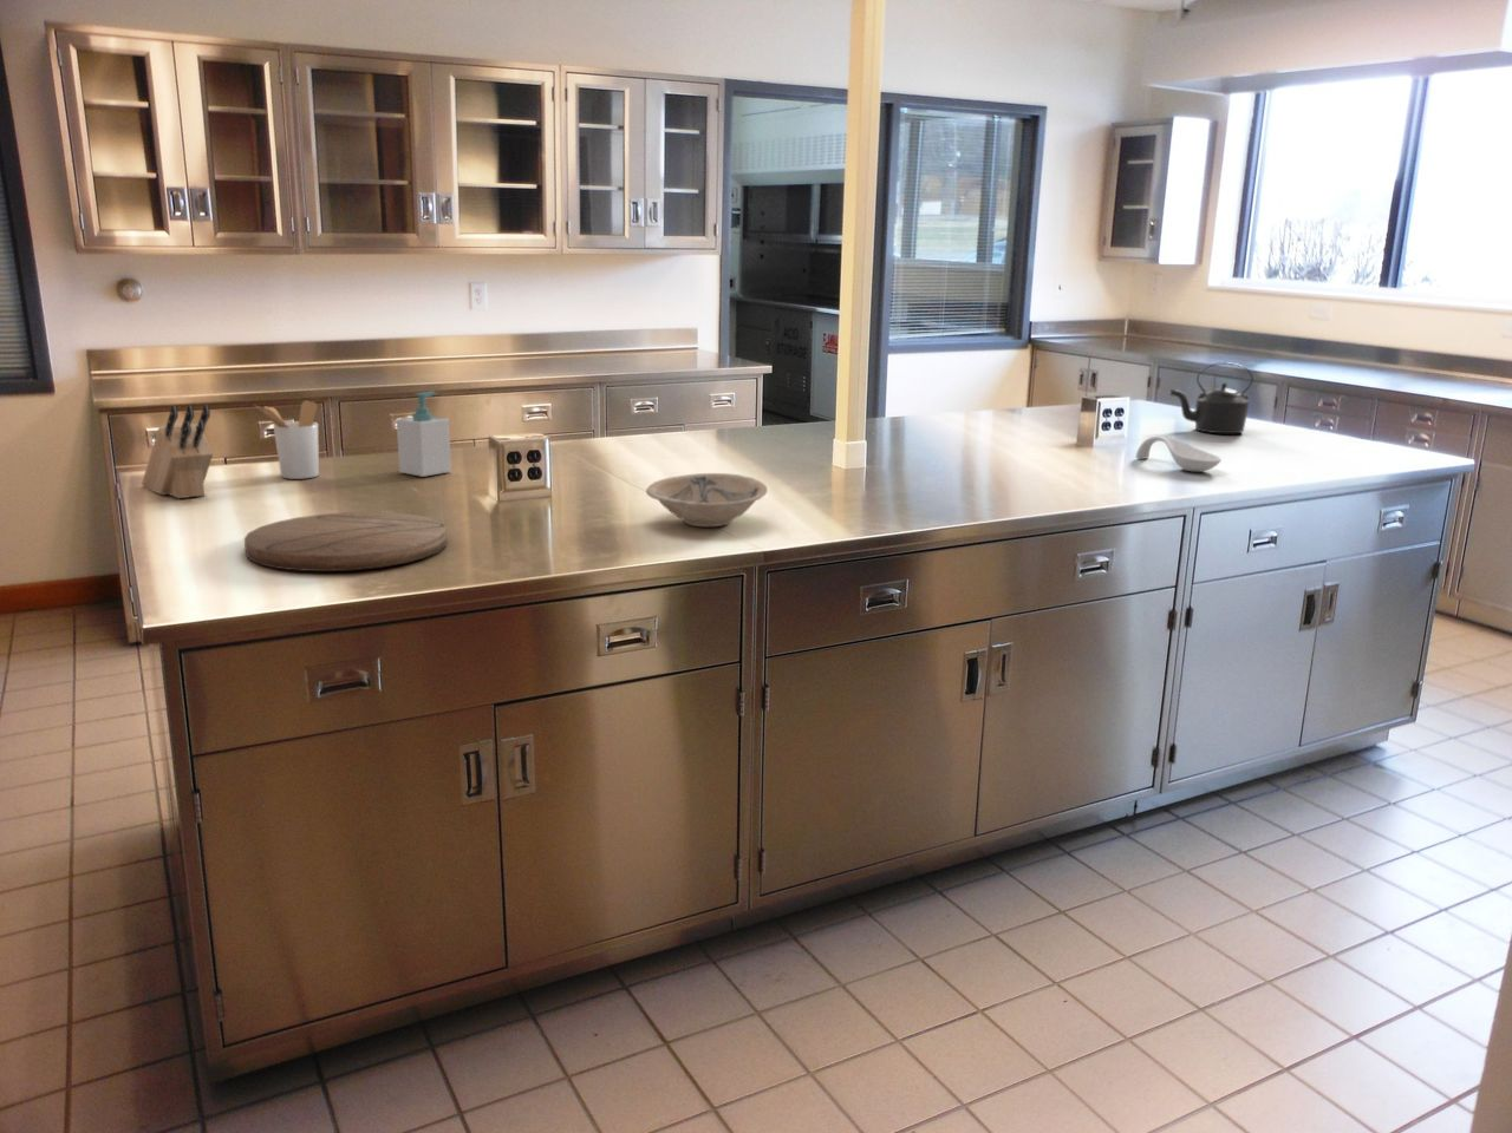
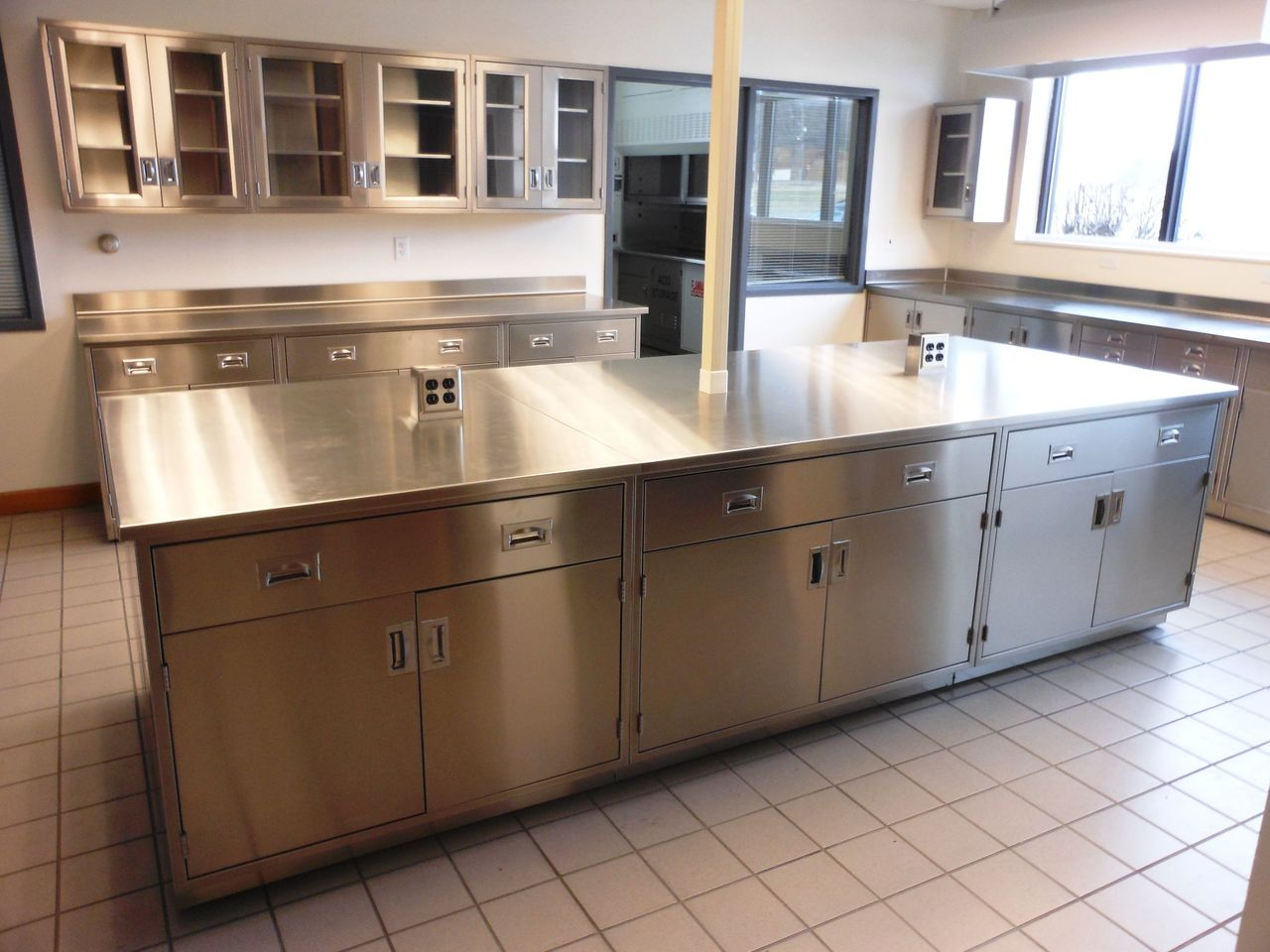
- cutting board [243,511,448,572]
- soap bottle [395,390,452,478]
- kettle [1168,361,1255,436]
- spoon rest [1135,436,1223,474]
- utensil holder [252,400,320,481]
- knife block [140,403,215,499]
- bowl [645,472,769,527]
